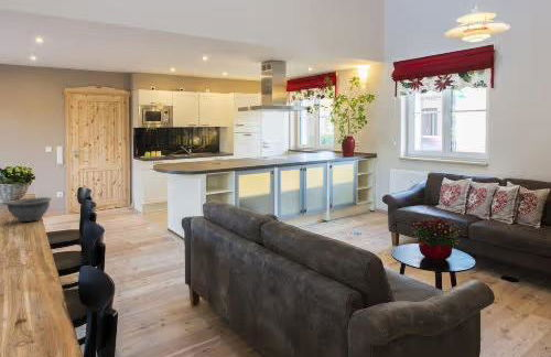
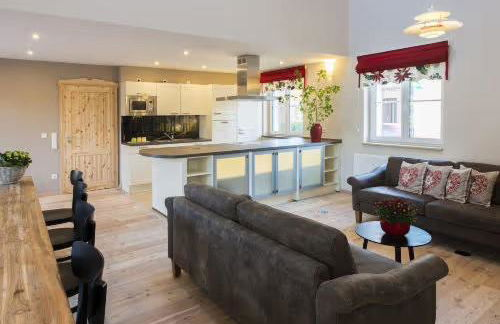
- bowl [3,196,53,223]
